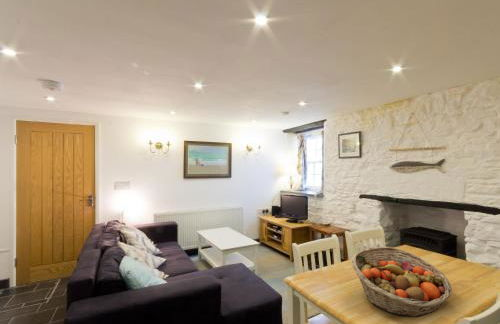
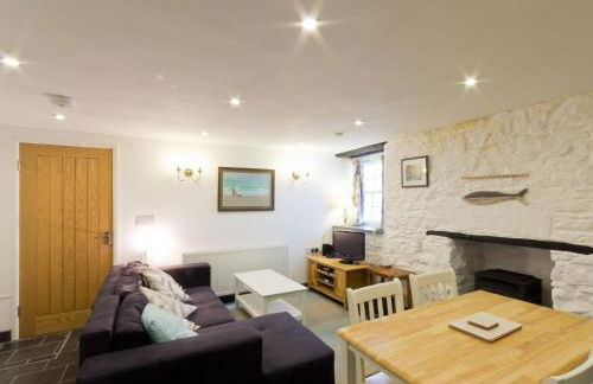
- fruit basket [350,246,453,318]
